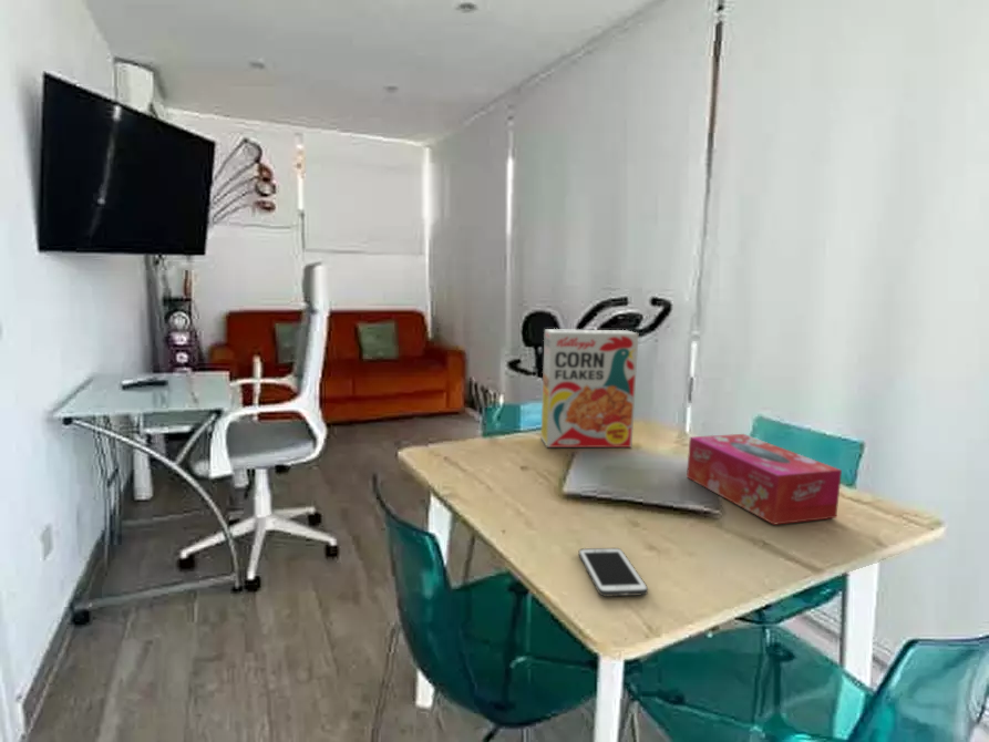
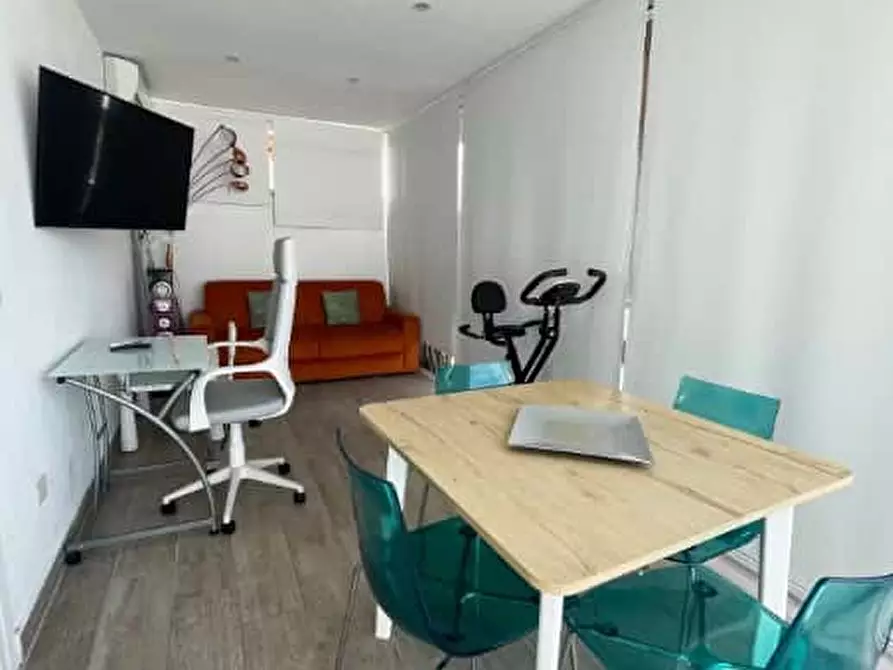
- cereal box [540,328,639,449]
- tissue box [686,433,843,526]
- cell phone [577,547,649,597]
